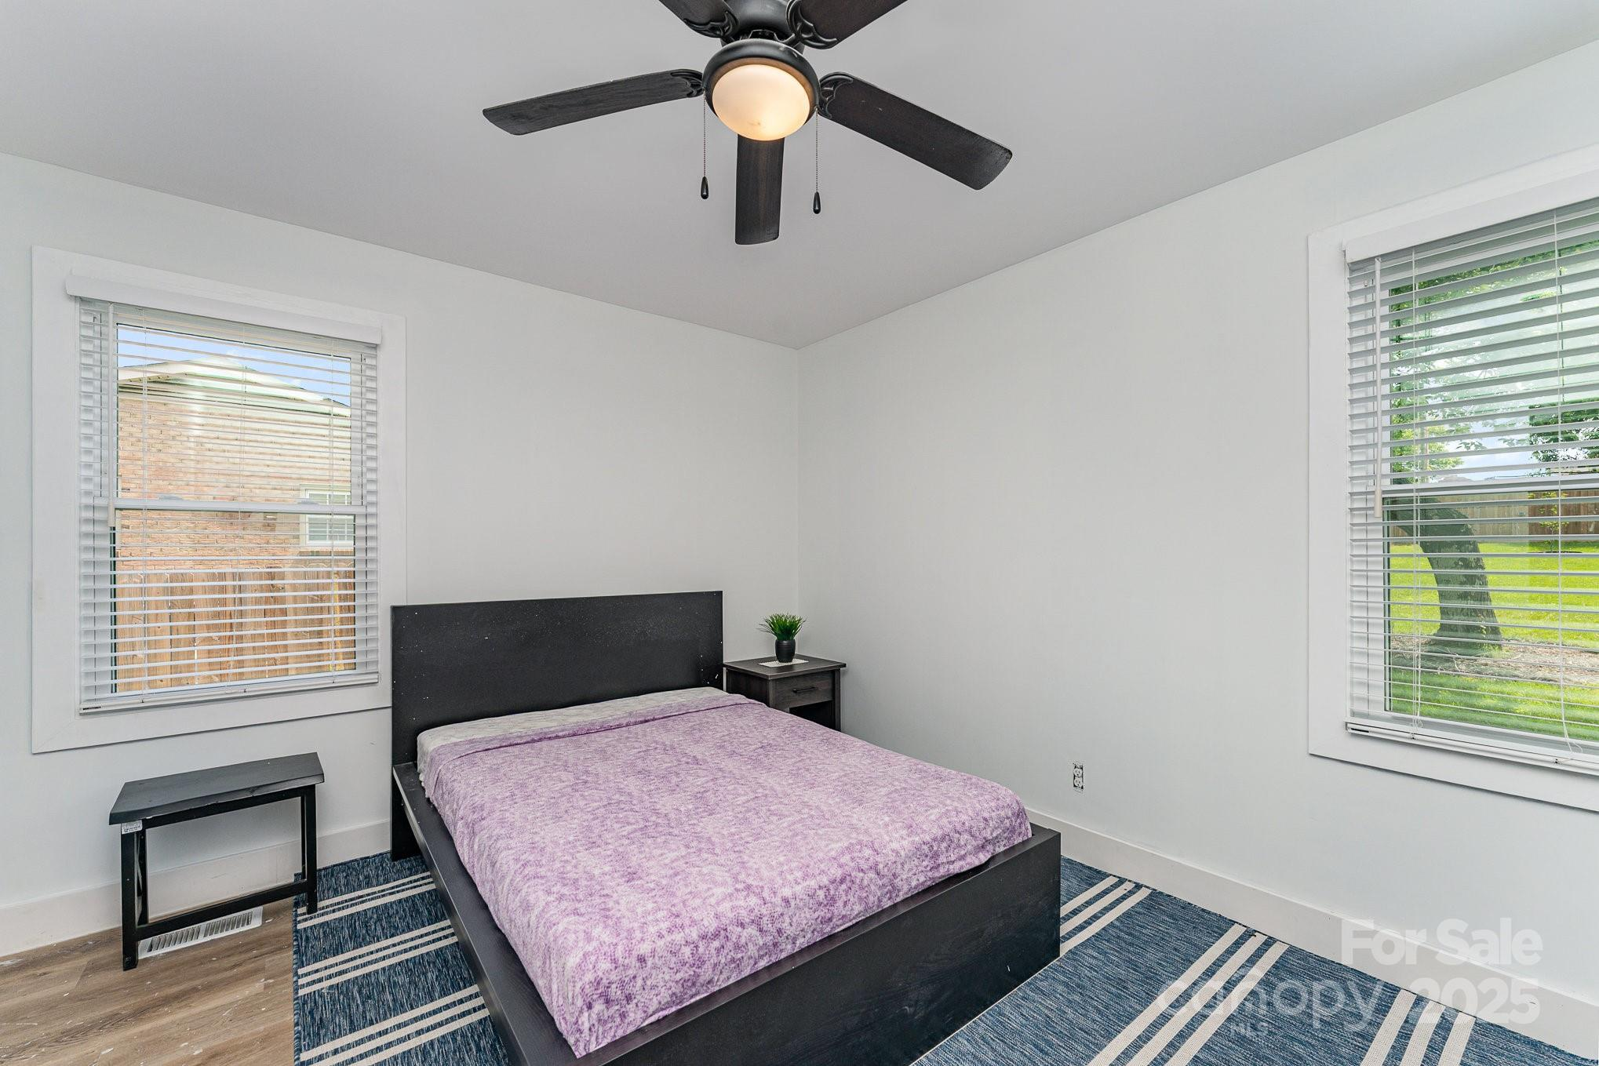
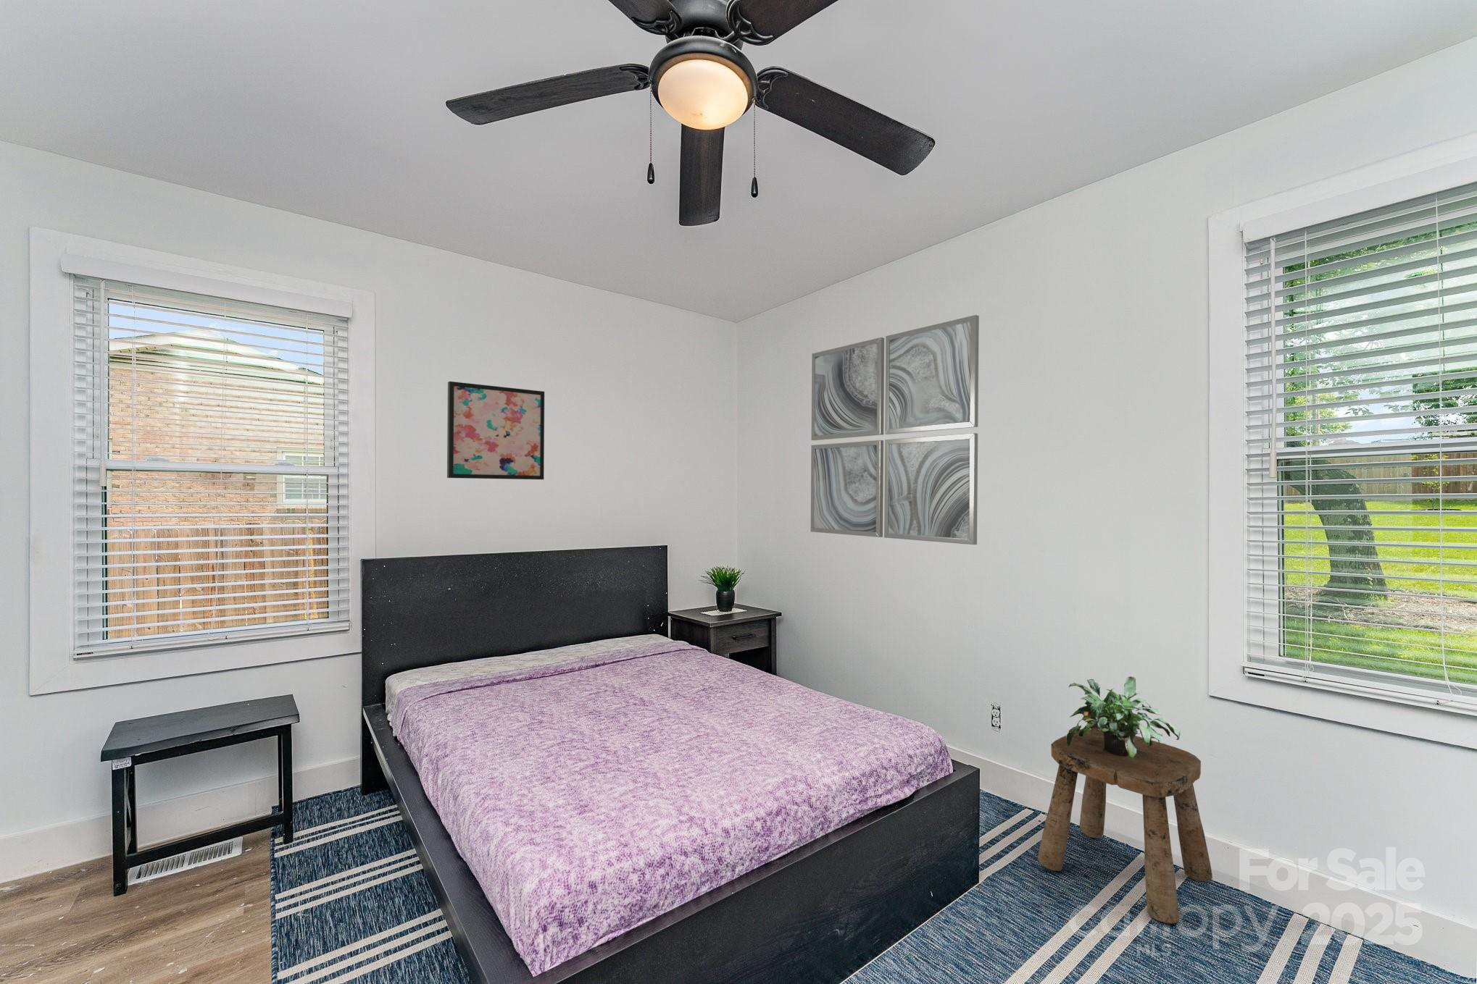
+ potted plant [1066,675,1181,758]
+ wall art [446,381,545,480]
+ wall art [810,314,980,545]
+ stool [1037,728,1213,924]
